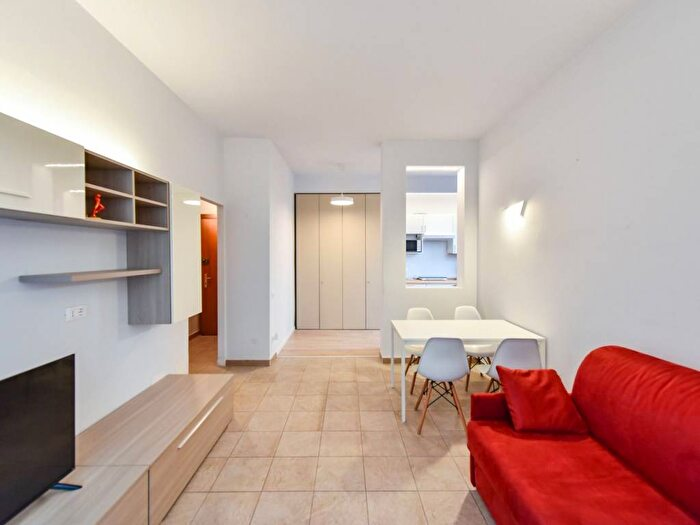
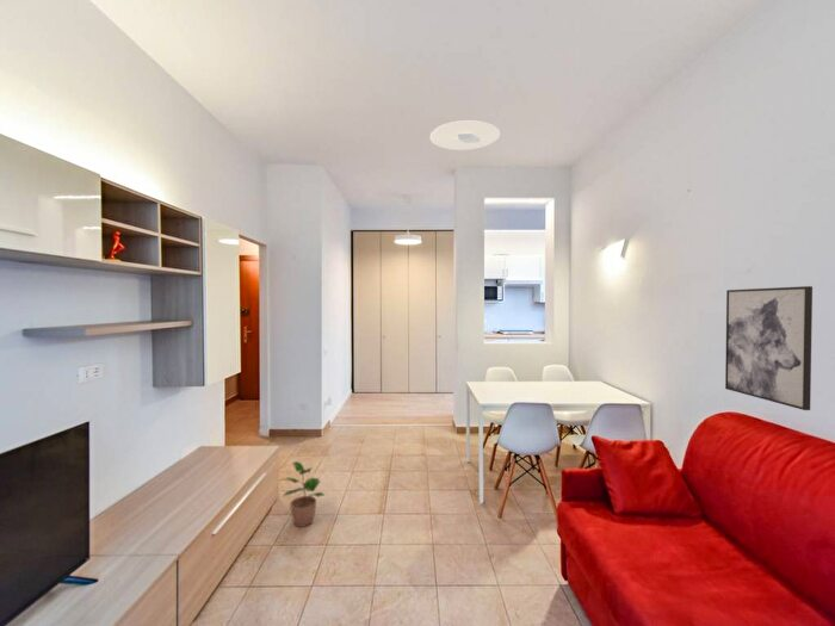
+ ceiling light [429,119,501,151]
+ potted plant [278,460,326,528]
+ wall art [724,285,814,411]
